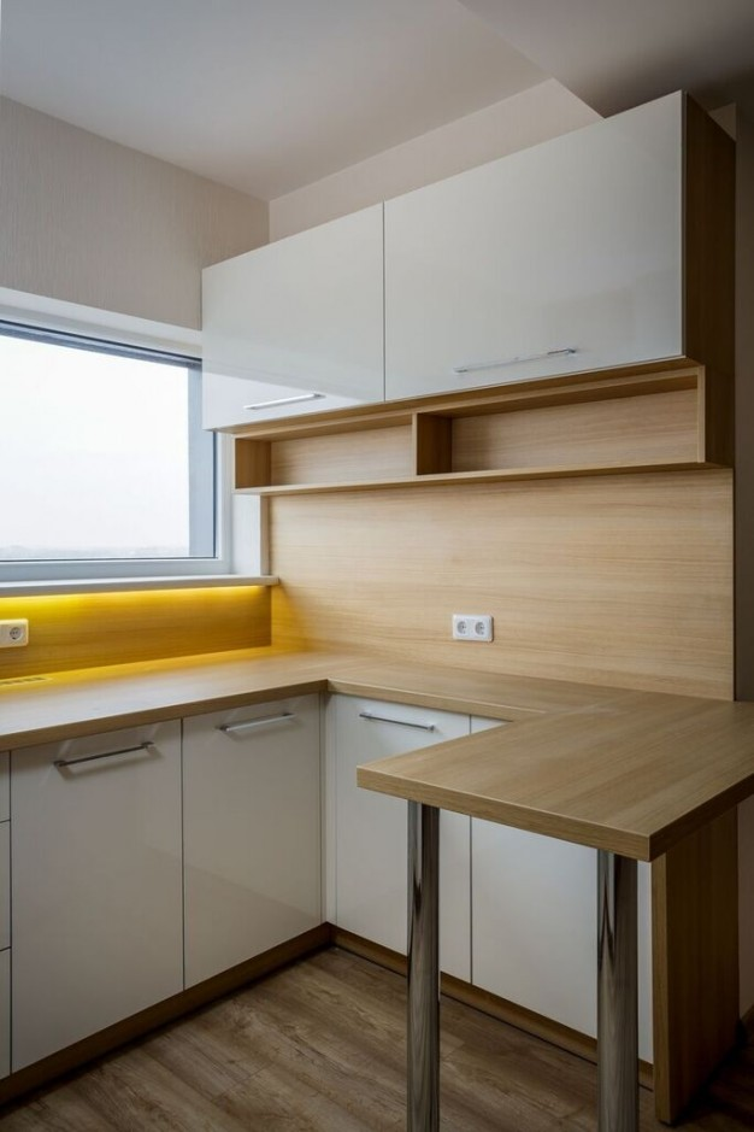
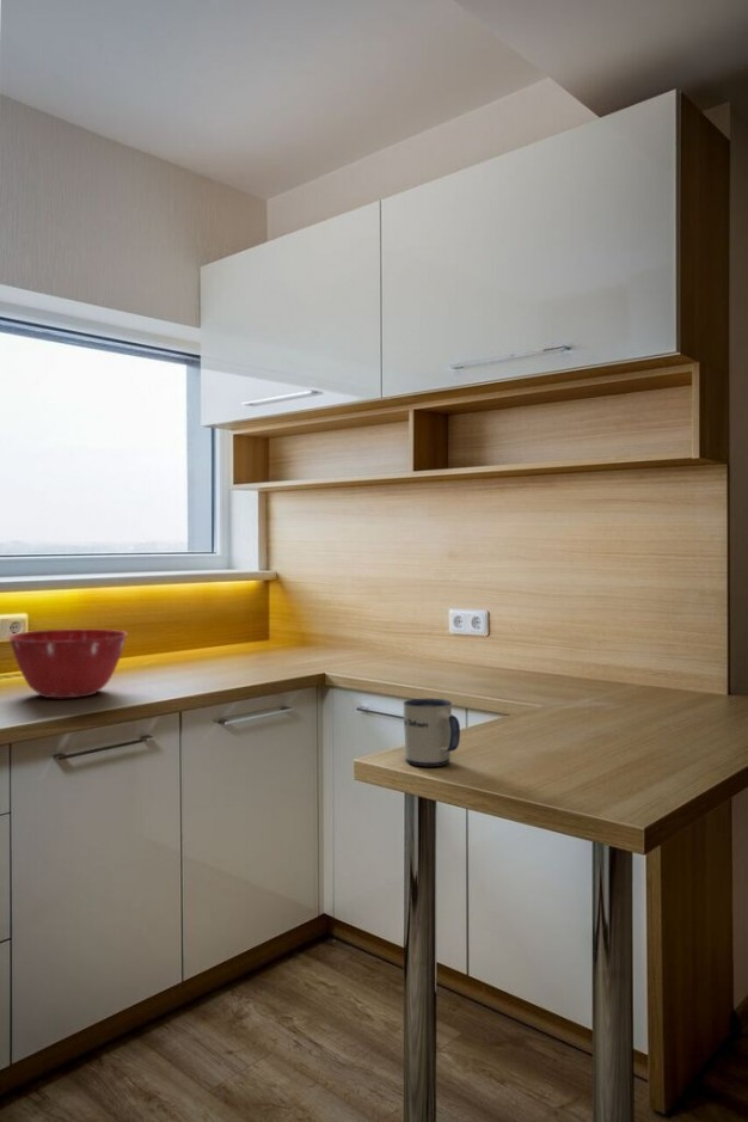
+ mixing bowl [7,629,129,699]
+ mug [403,698,461,767]
